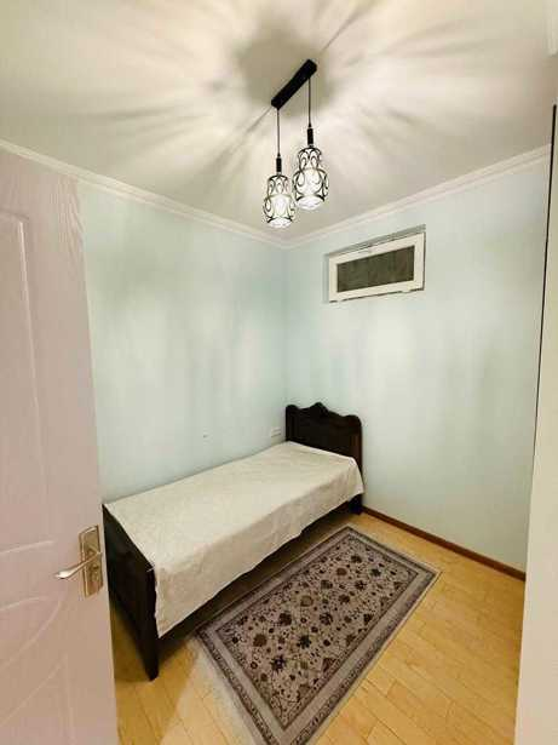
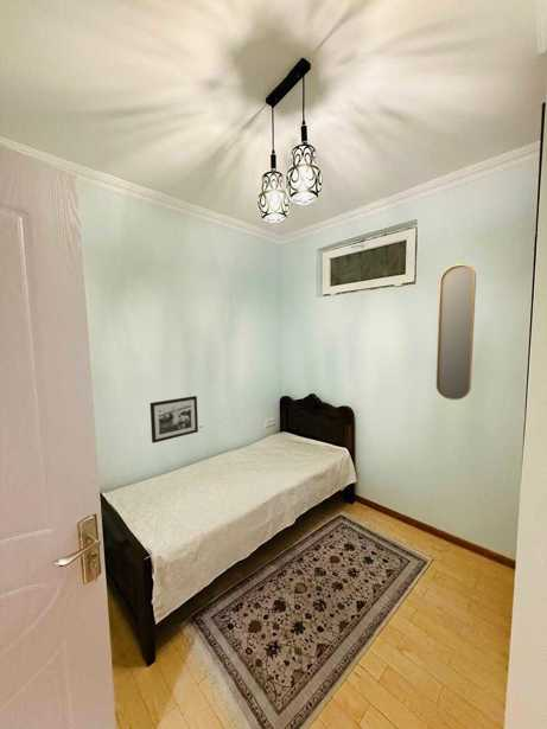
+ picture frame [150,395,199,445]
+ home mirror [435,263,477,401]
